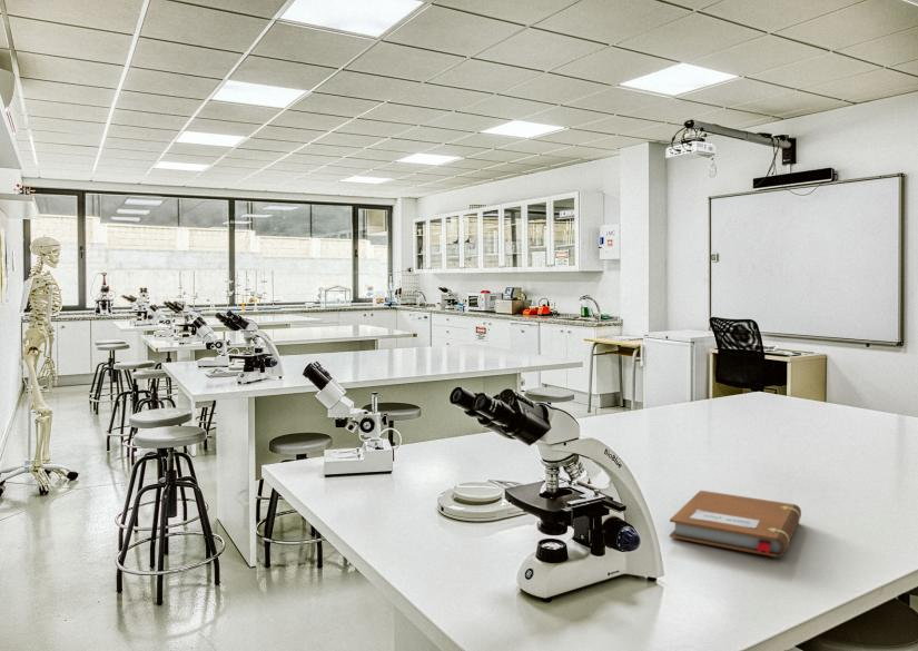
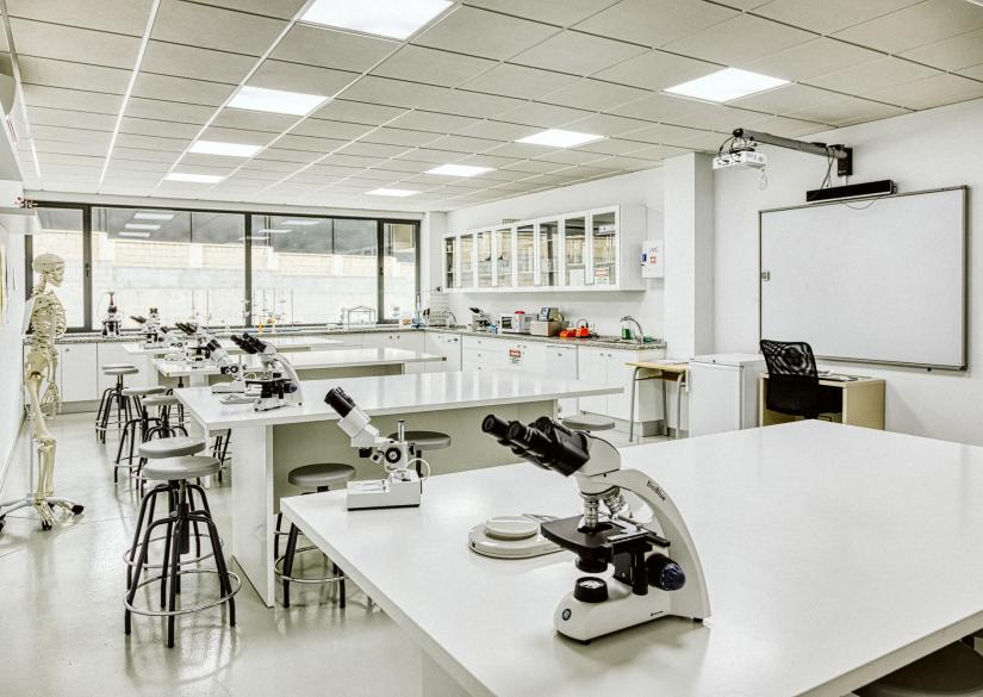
- notebook [669,490,802,559]
